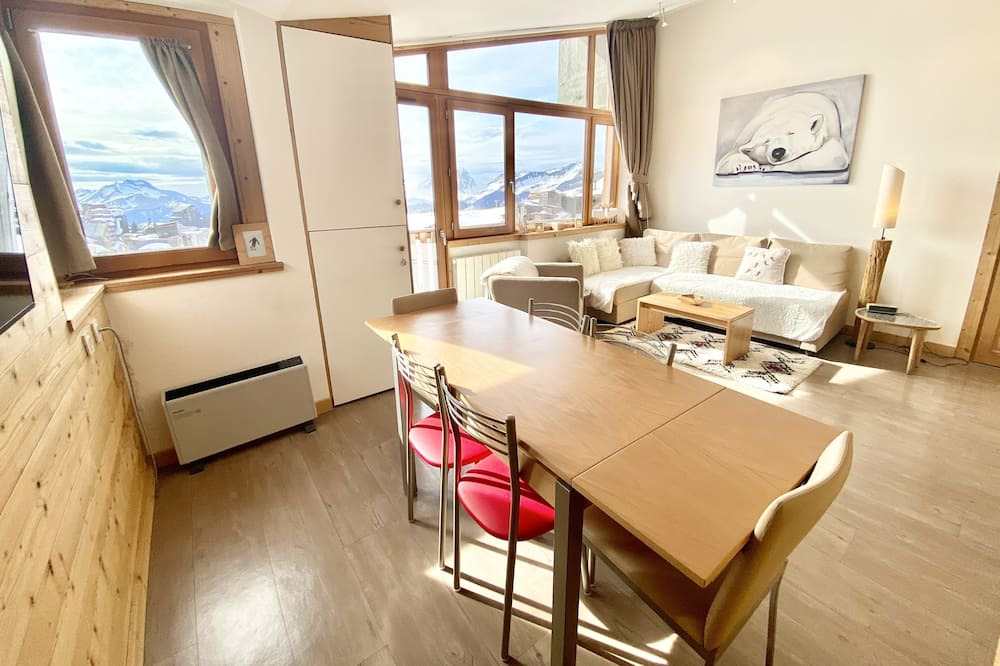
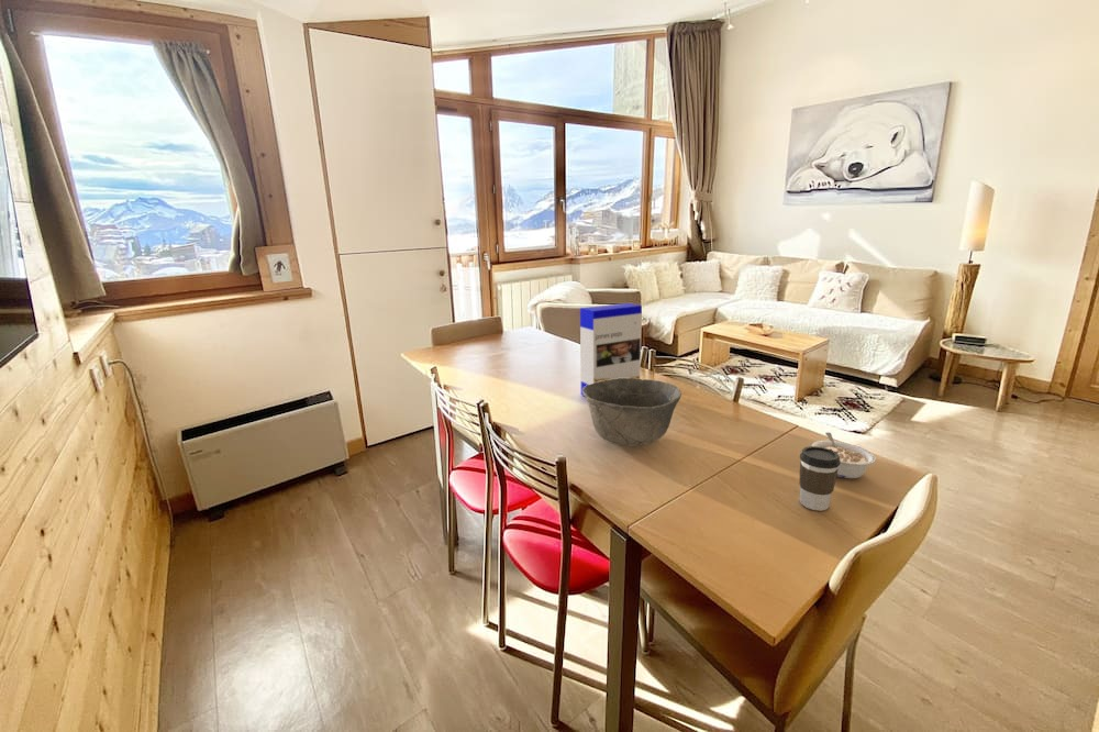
+ cereal box [579,302,643,397]
+ bowl [582,378,682,447]
+ legume [810,431,877,479]
+ coffee cup [798,445,841,512]
